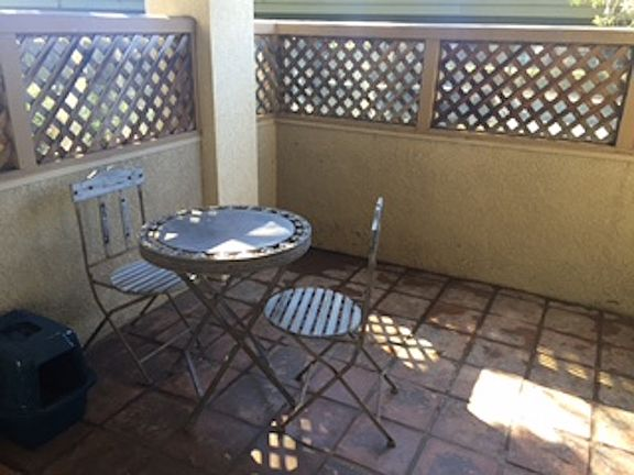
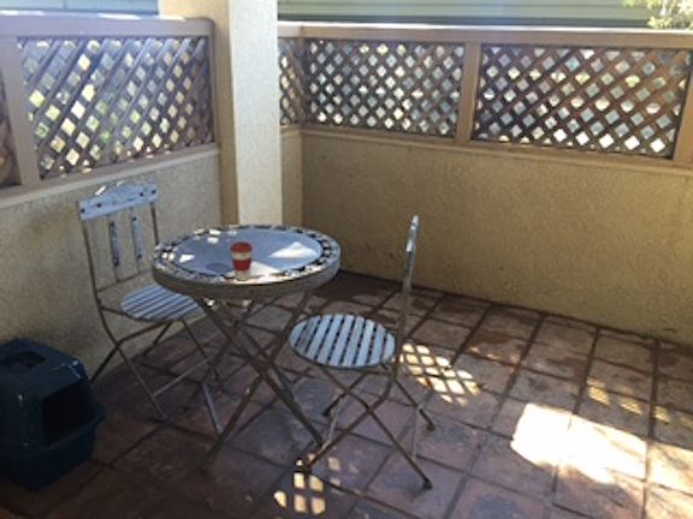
+ coffee cup [229,240,254,282]
